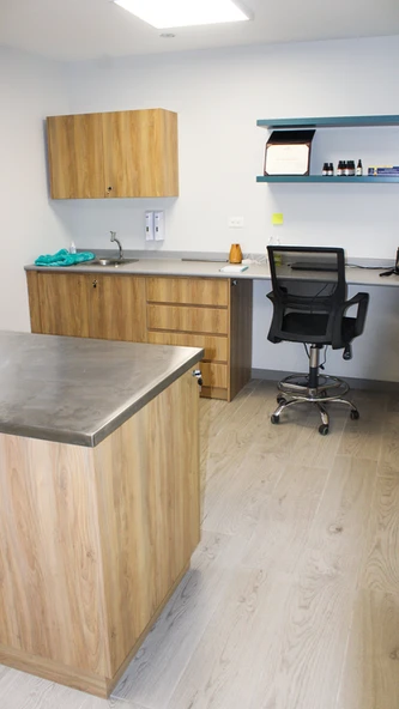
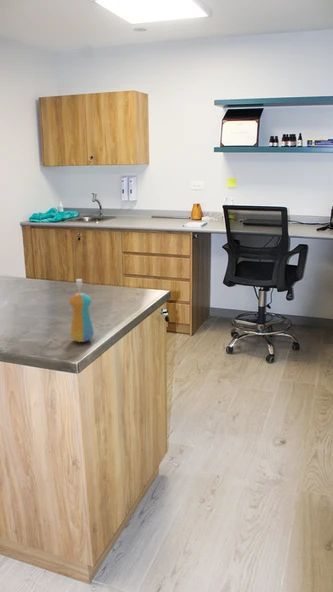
+ soap dispenser [68,278,95,343]
